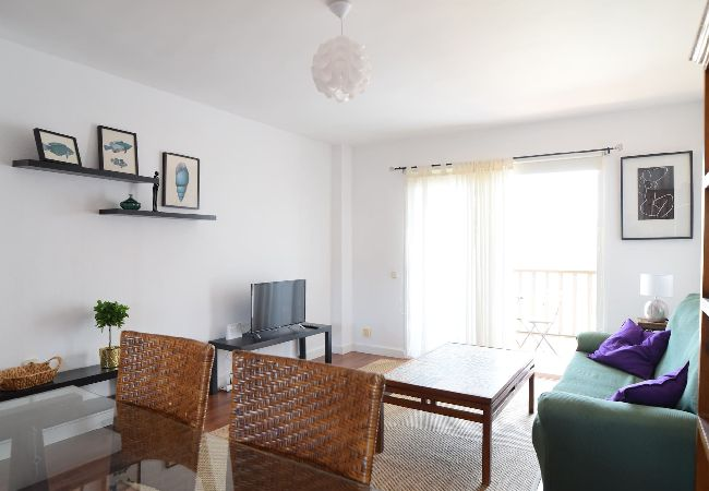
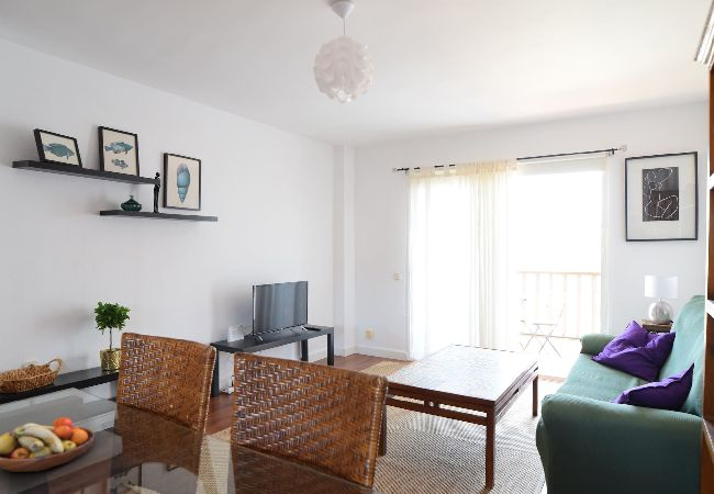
+ fruit bowl [0,416,96,473]
